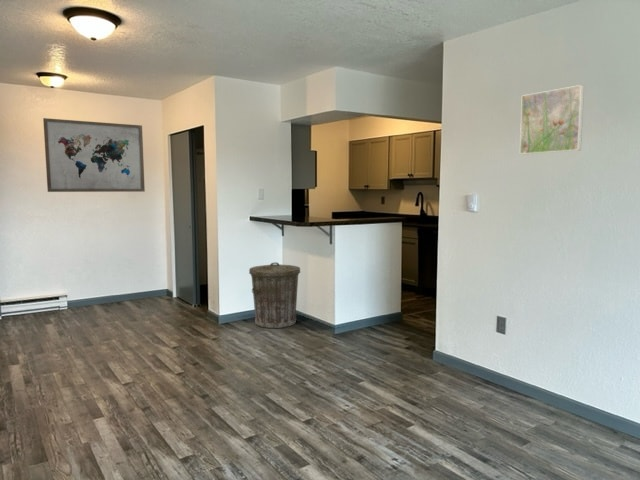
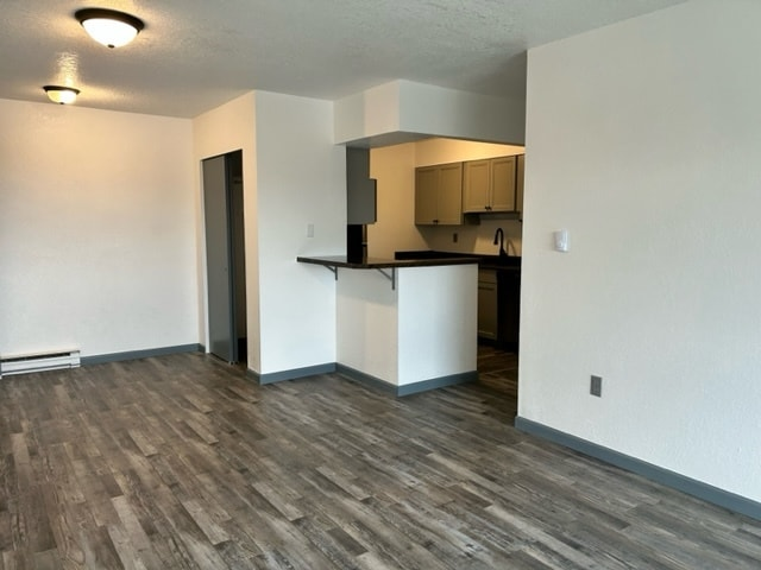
- wall art [42,117,146,193]
- trash can [248,261,301,329]
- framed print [519,84,585,155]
